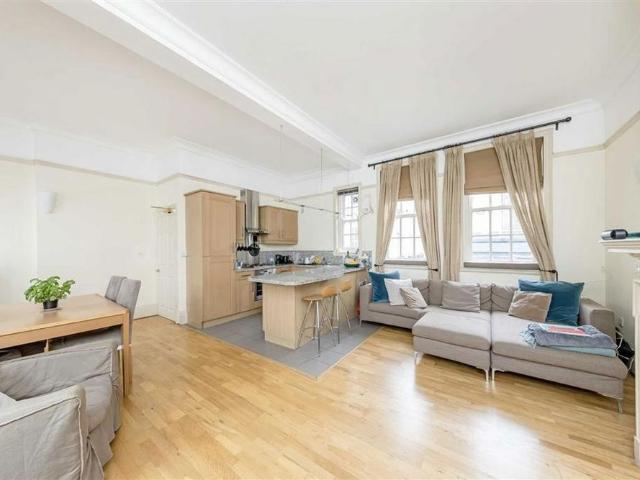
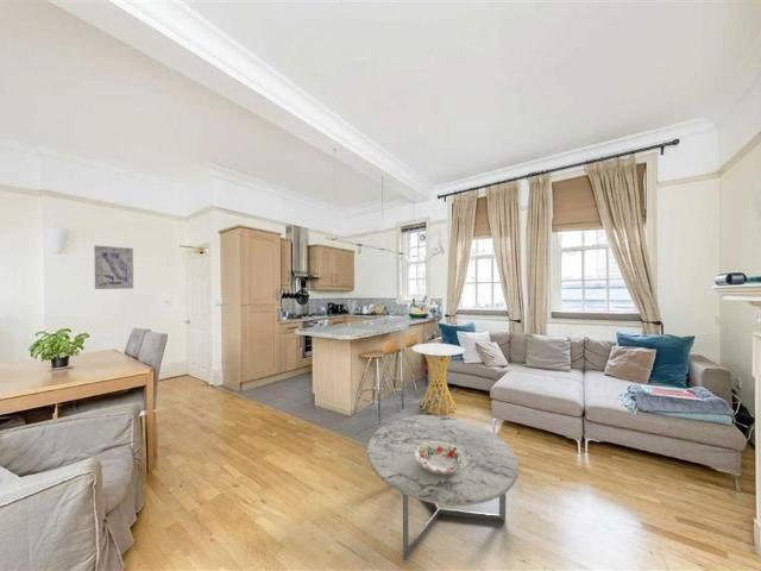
+ decorative bowl [414,441,464,475]
+ coffee table [366,414,520,561]
+ wall art [93,244,134,290]
+ side table [410,343,466,415]
